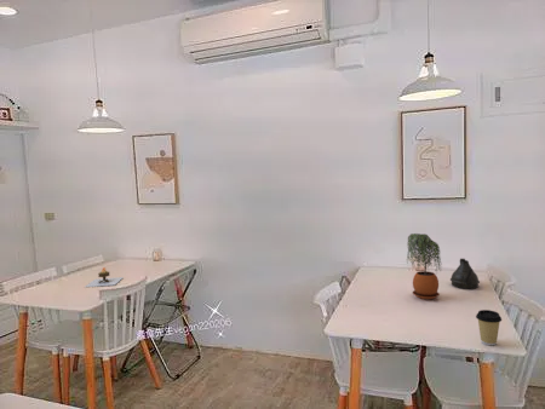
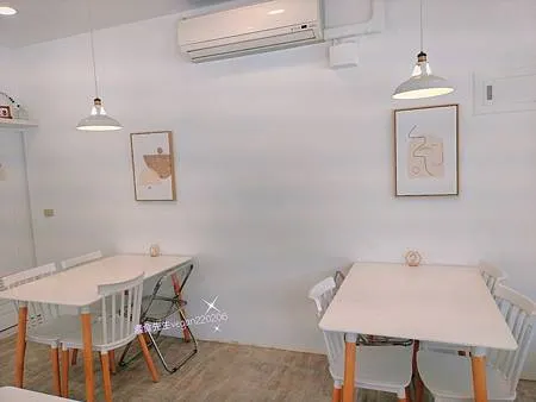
- candle [85,266,125,288]
- potted plant [406,232,443,300]
- teapot [449,258,481,290]
- coffee cup [475,309,503,346]
